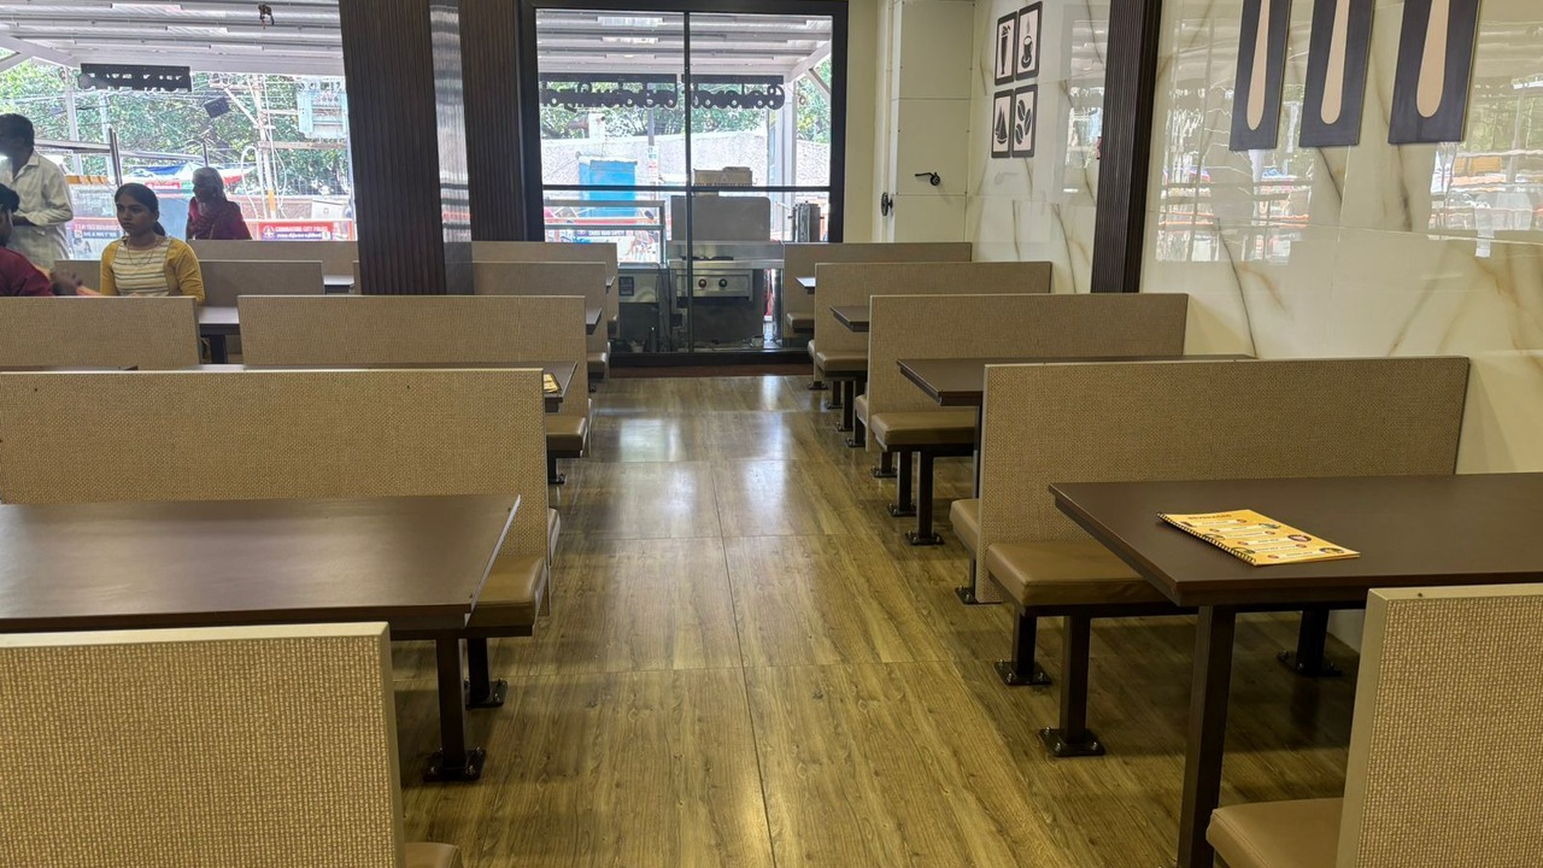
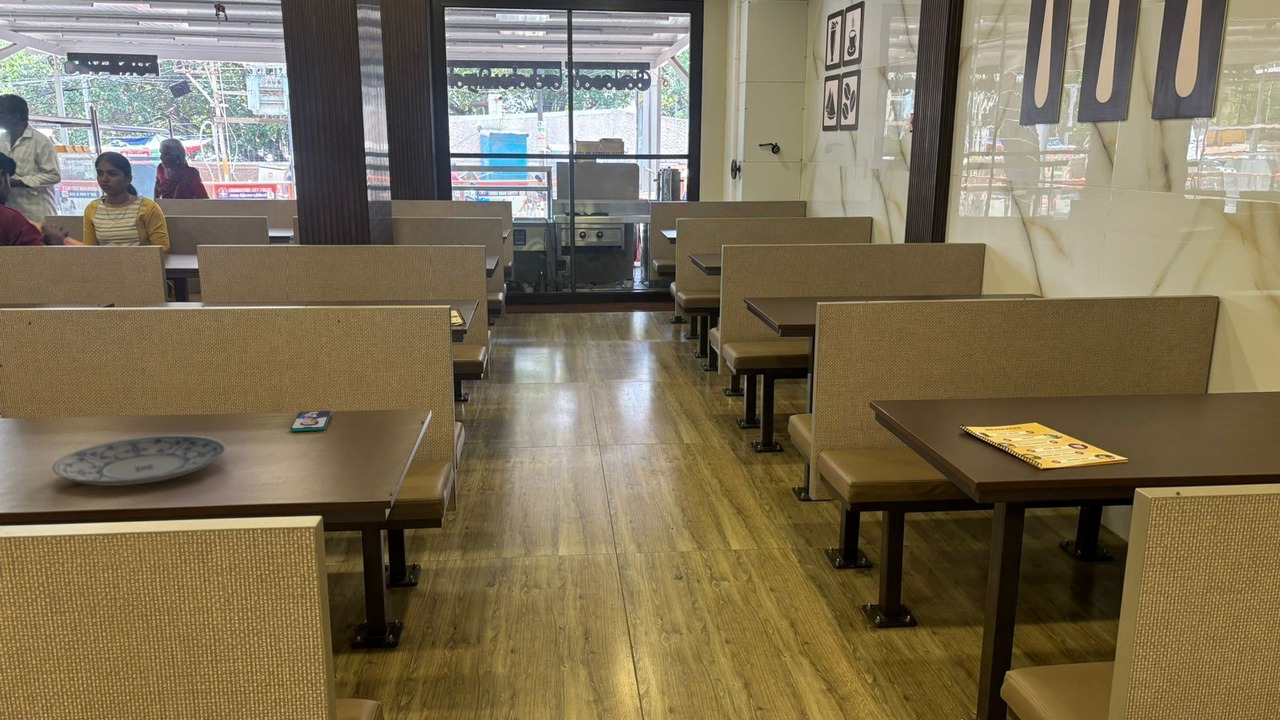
+ plate [52,434,227,487]
+ smartphone [289,410,332,433]
